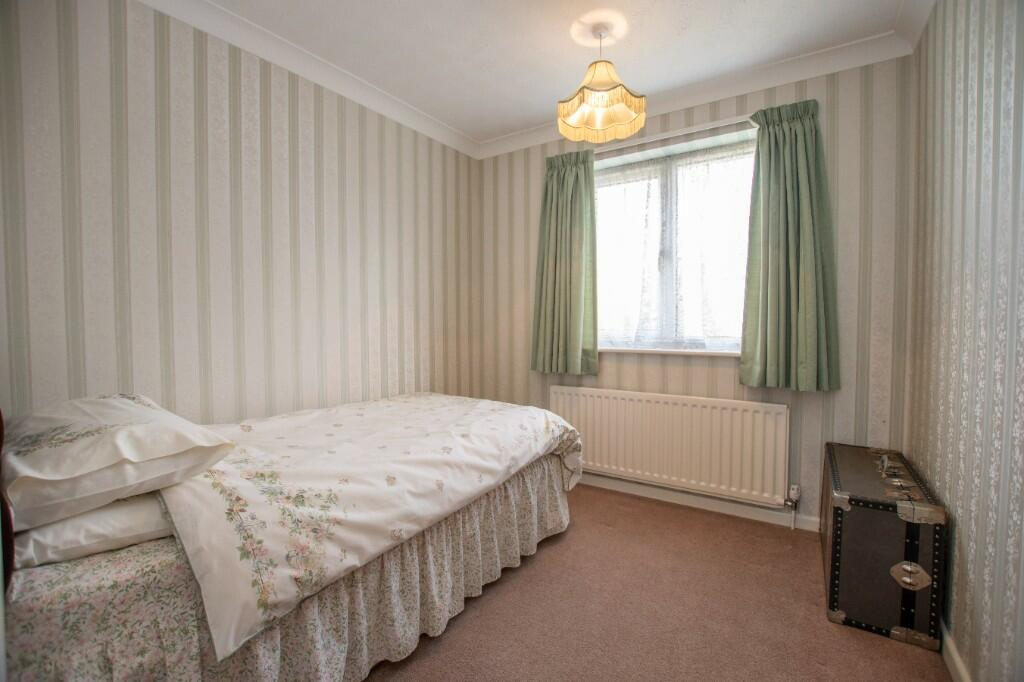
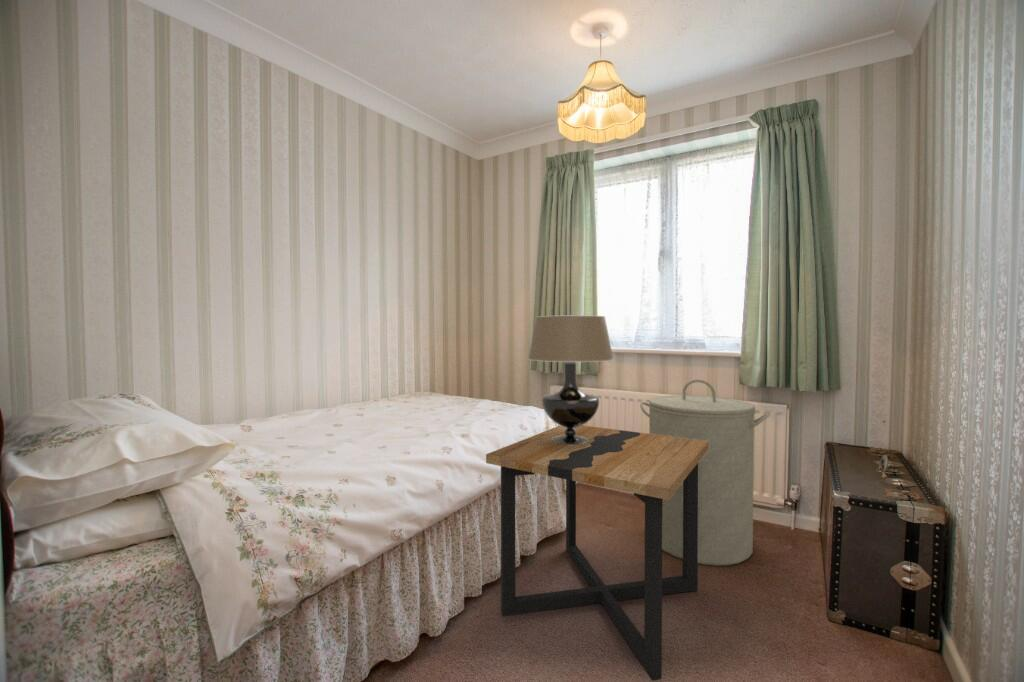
+ table lamp [527,314,615,445]
+ side table [485,425,709,682]
+ laundry hamper [639,378,771,567]
